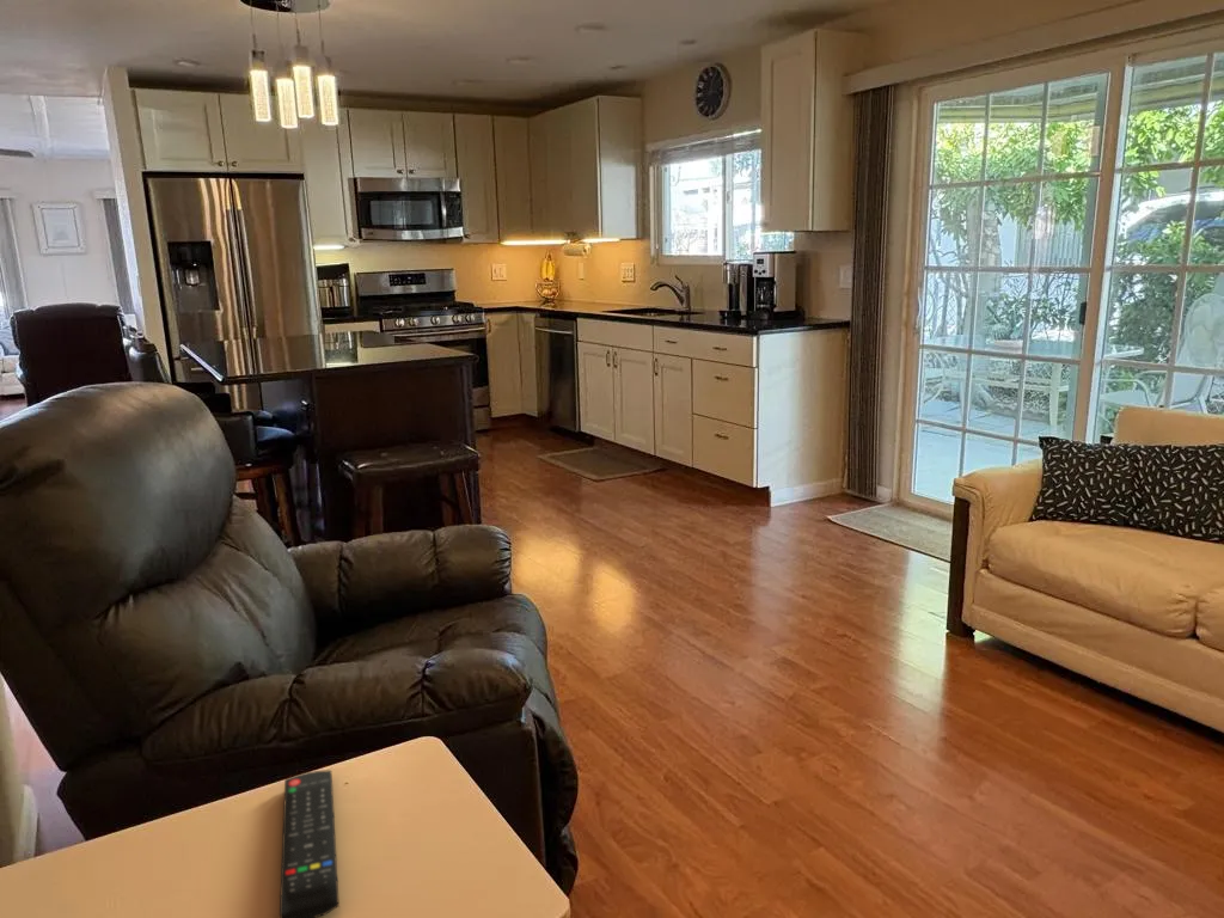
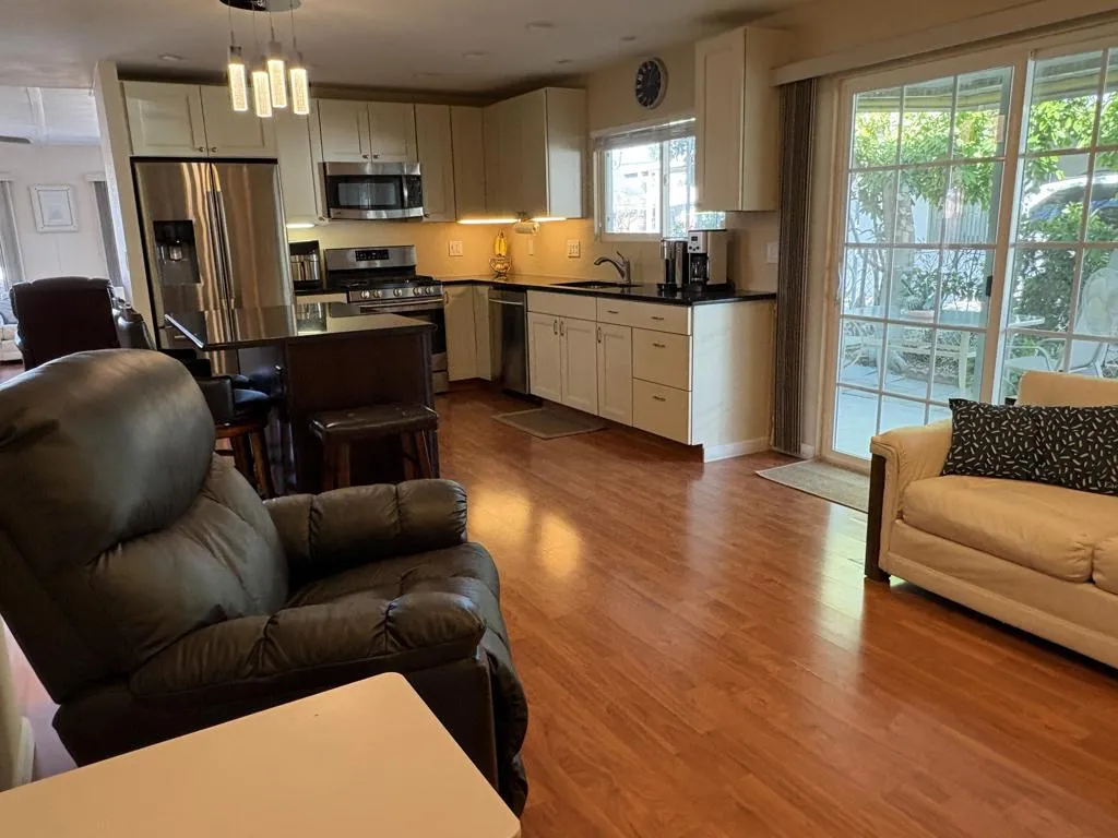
- remote control [279,769,341,918]
